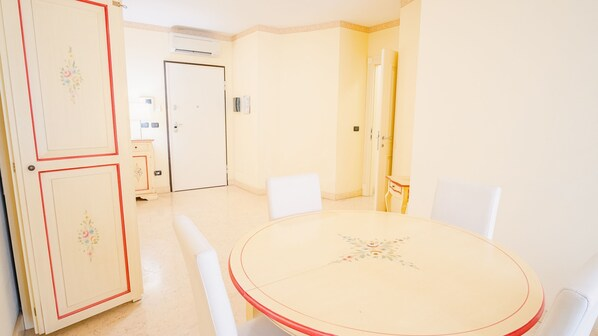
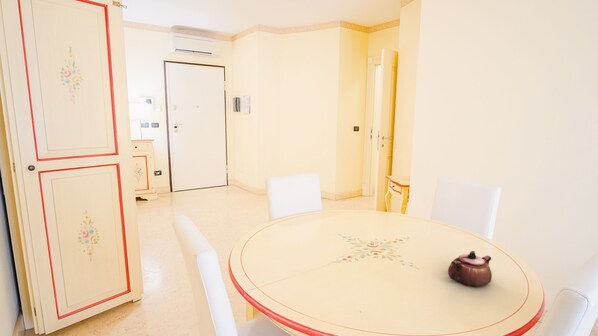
+ teapot [447,250,493,288]
